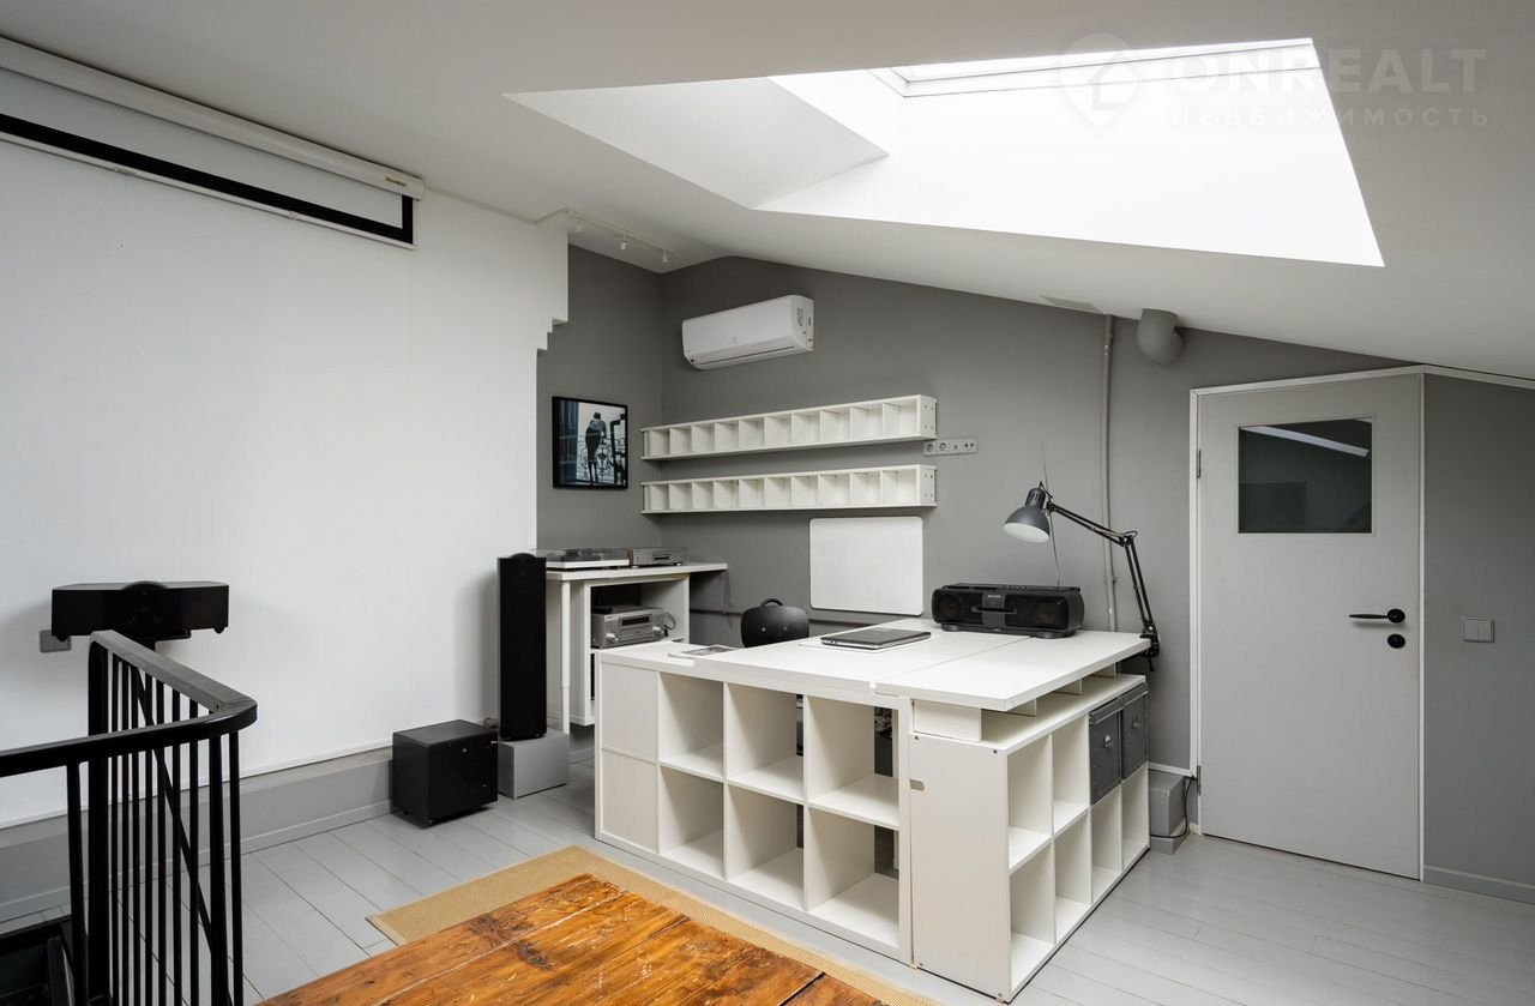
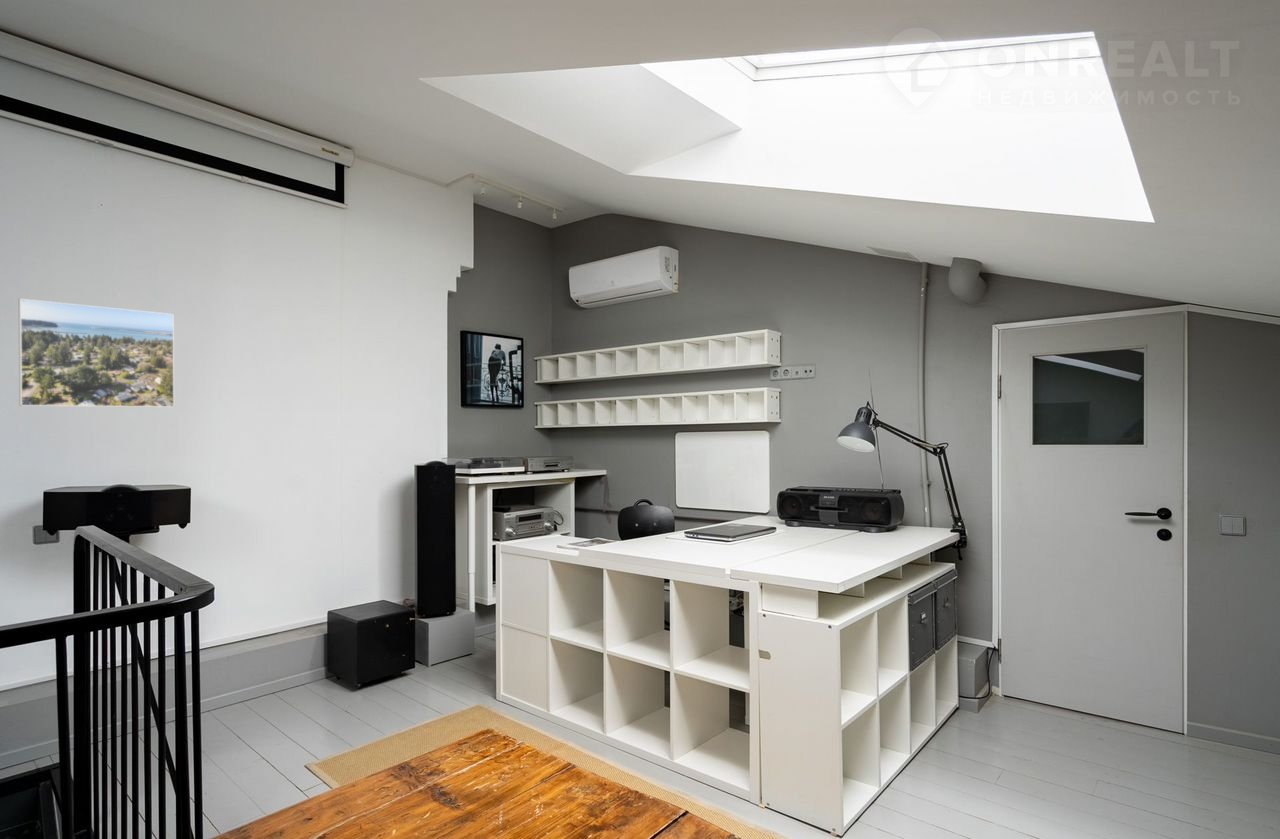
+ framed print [18,297,175,408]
